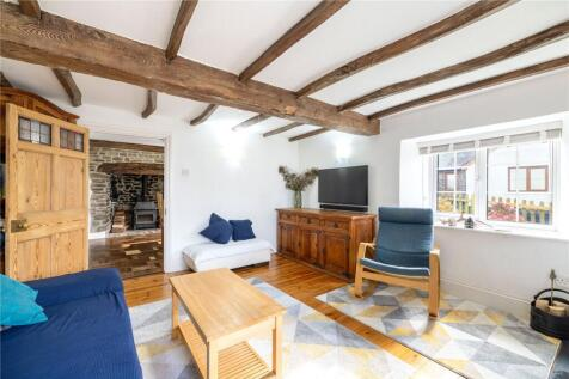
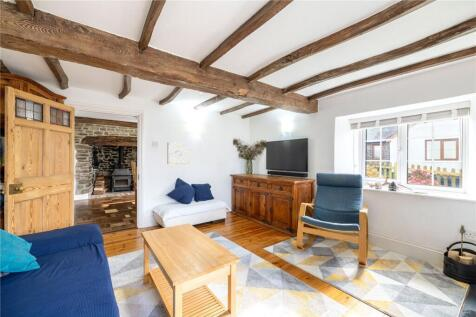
+ wall art [166,141,190,165]
